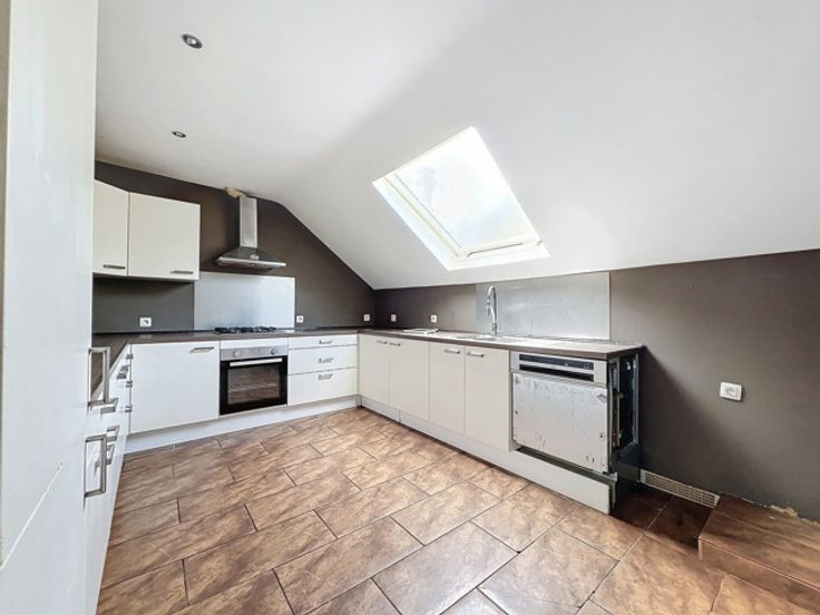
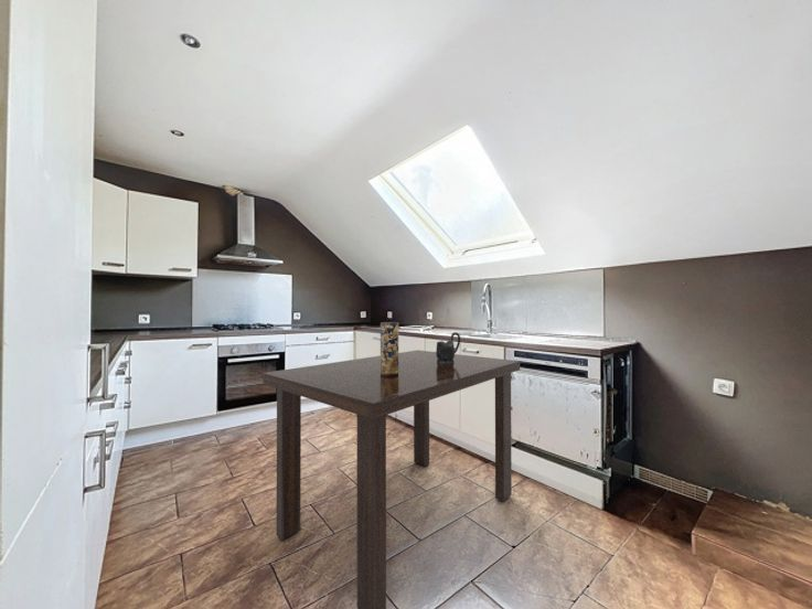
+ dining table [261,349,521,609]
+ vase [380,321,399,376]
+ pitcher [435,331,461,364]
